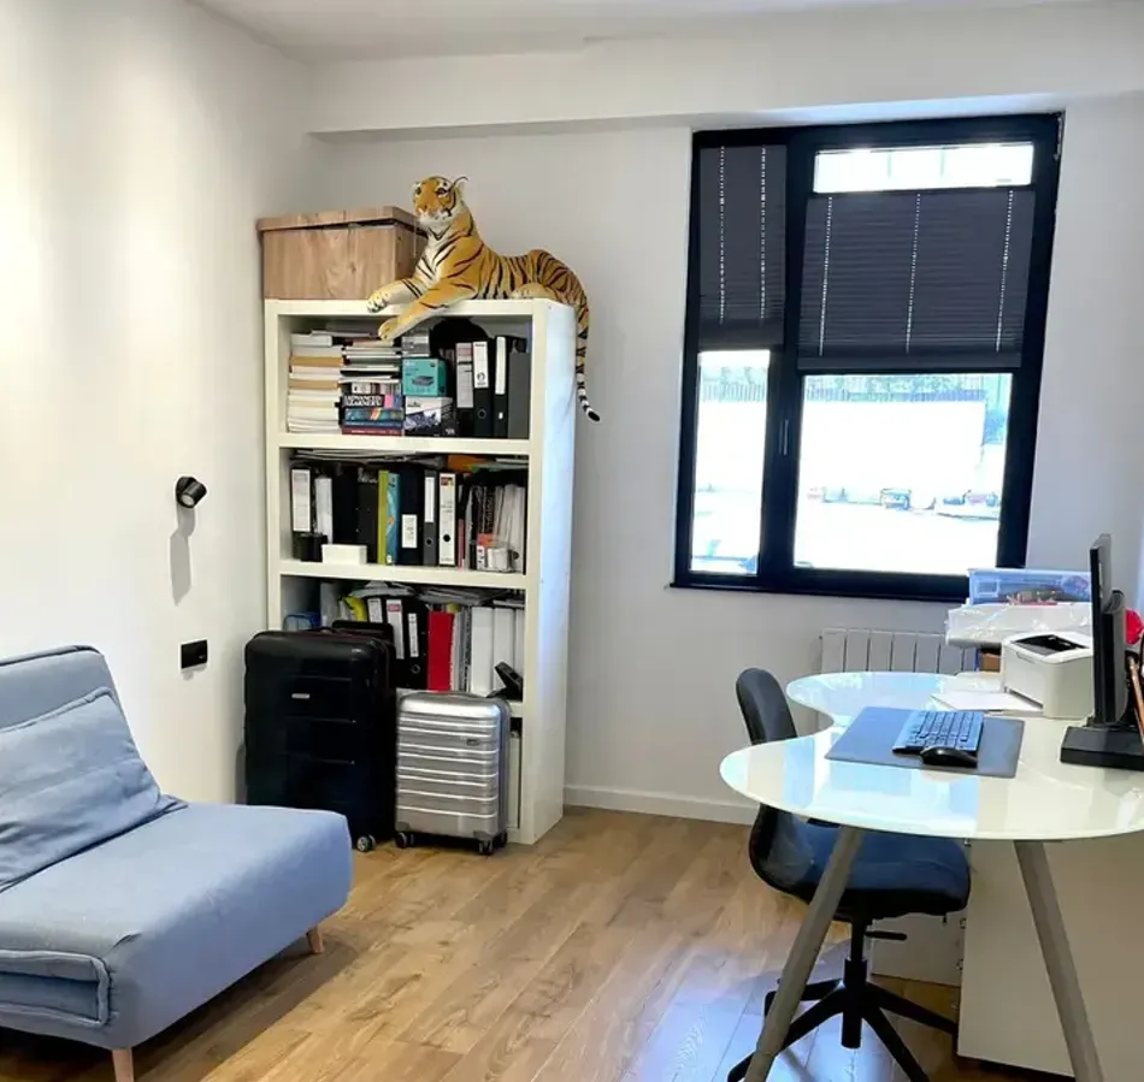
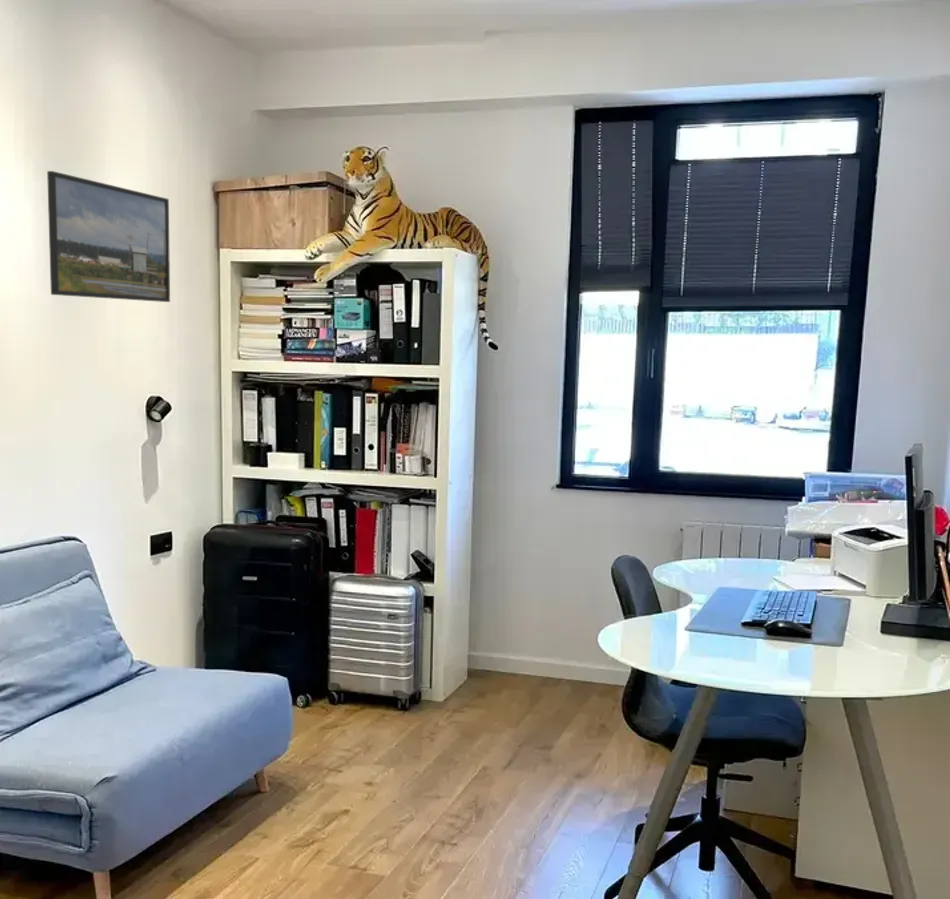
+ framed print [46,170,171,303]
